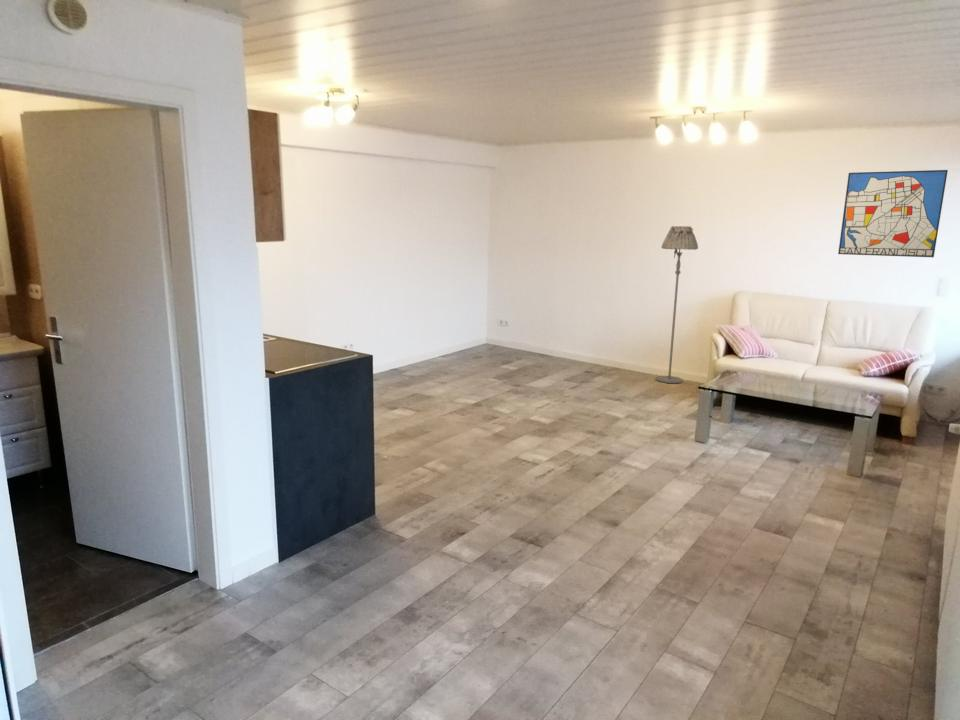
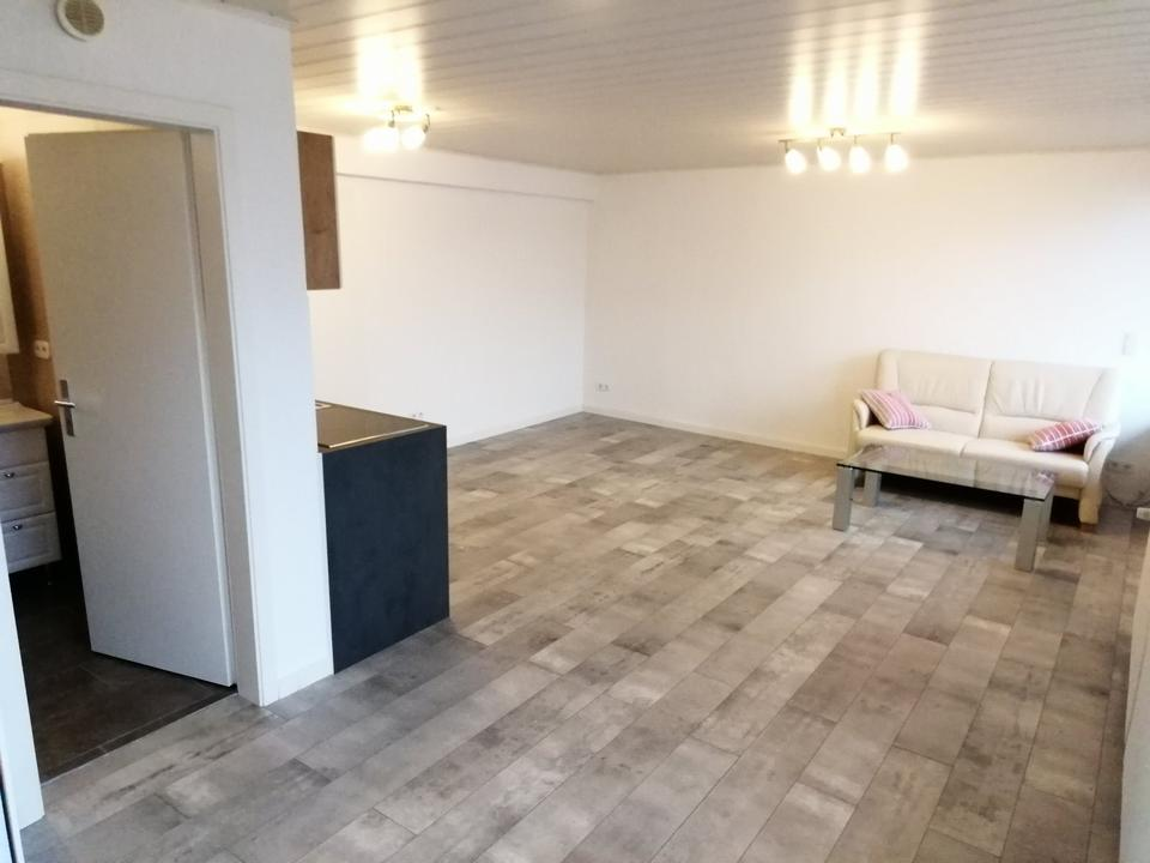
- wall art [837,169,949,258]
- floor lamp [655,225,699,384]
